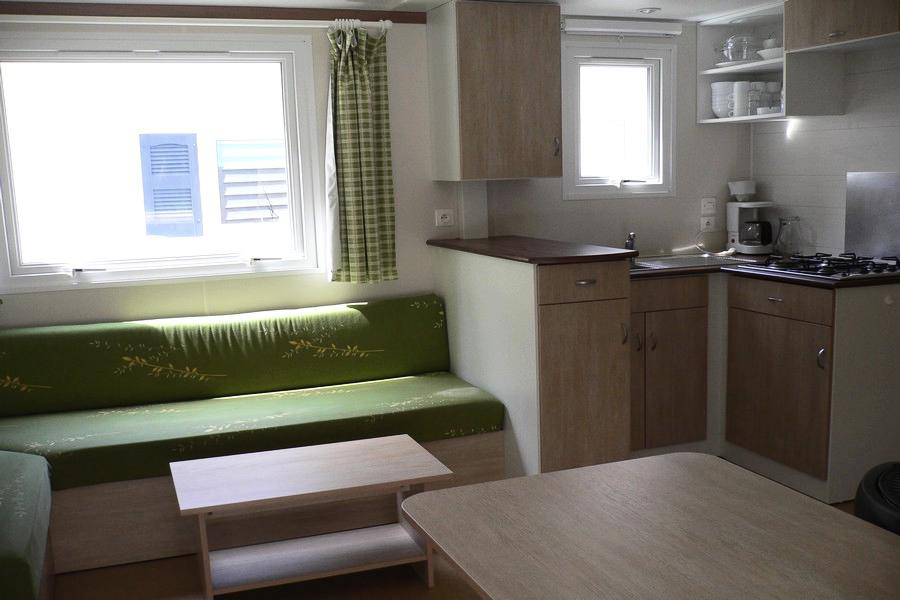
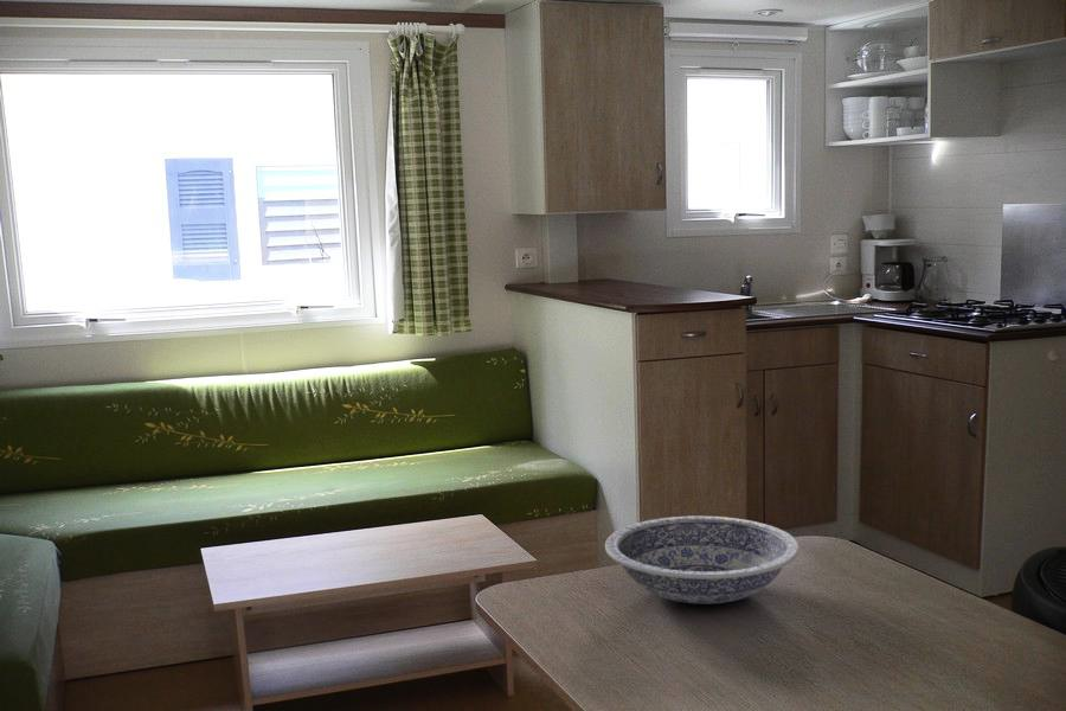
+ bowl [604,515,801,606]
